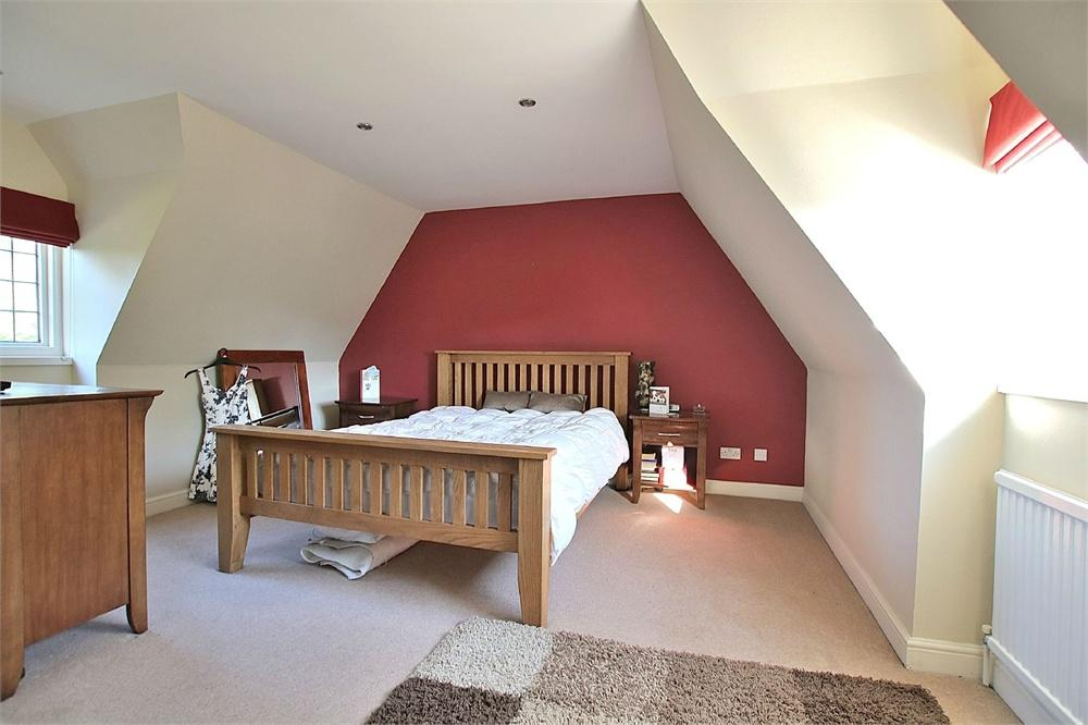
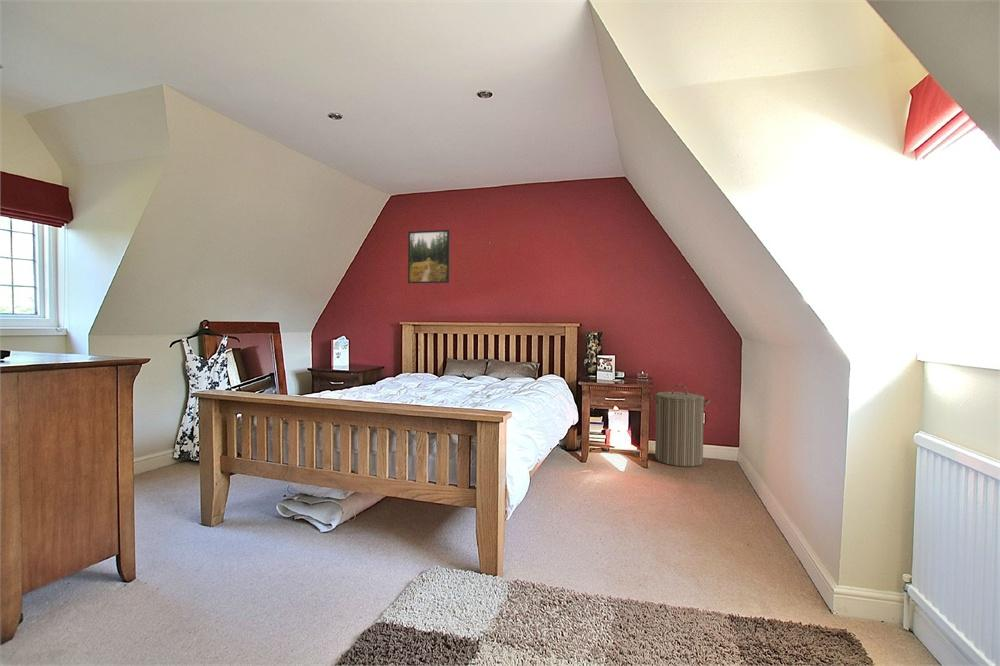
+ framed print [407,229,451,284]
+ laundry hamper [650,383,711,468]
